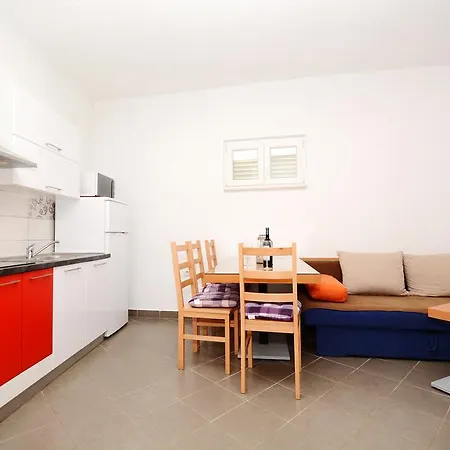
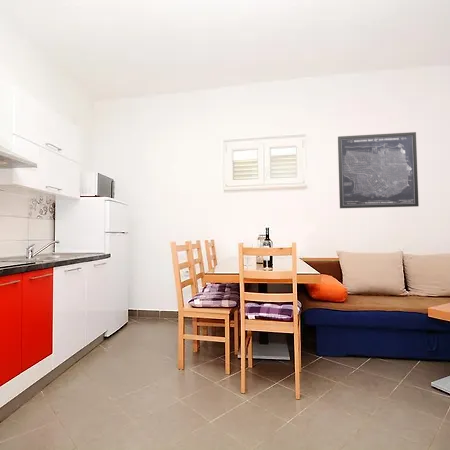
+ wall art [337,131,420,209]
